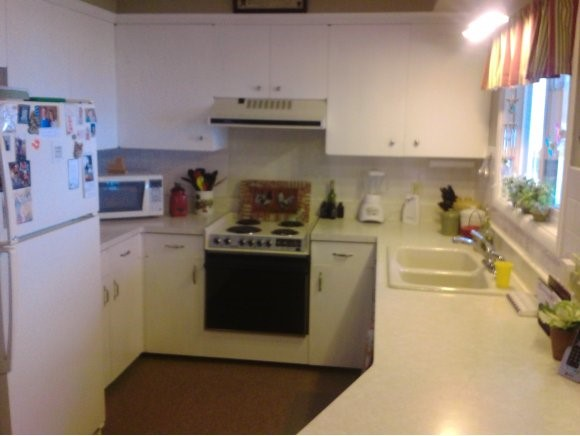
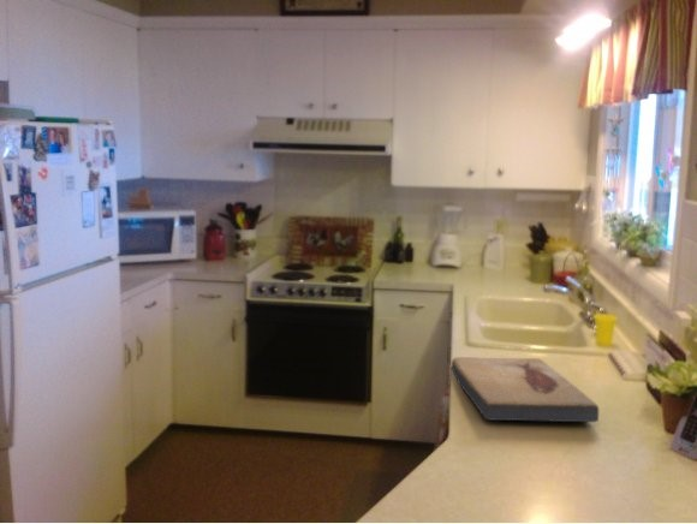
+ fish fossil [451,356,600,423]
